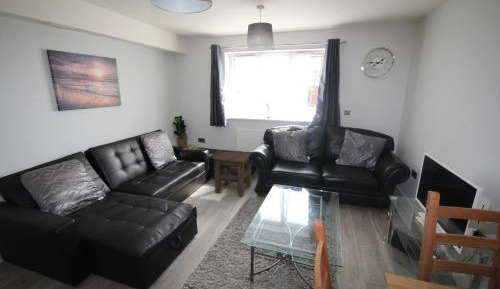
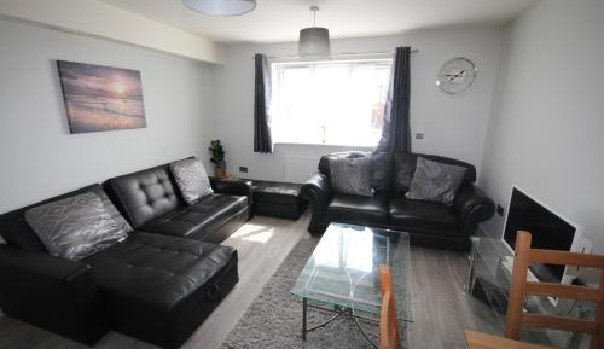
- side table [212,151,252,197]
